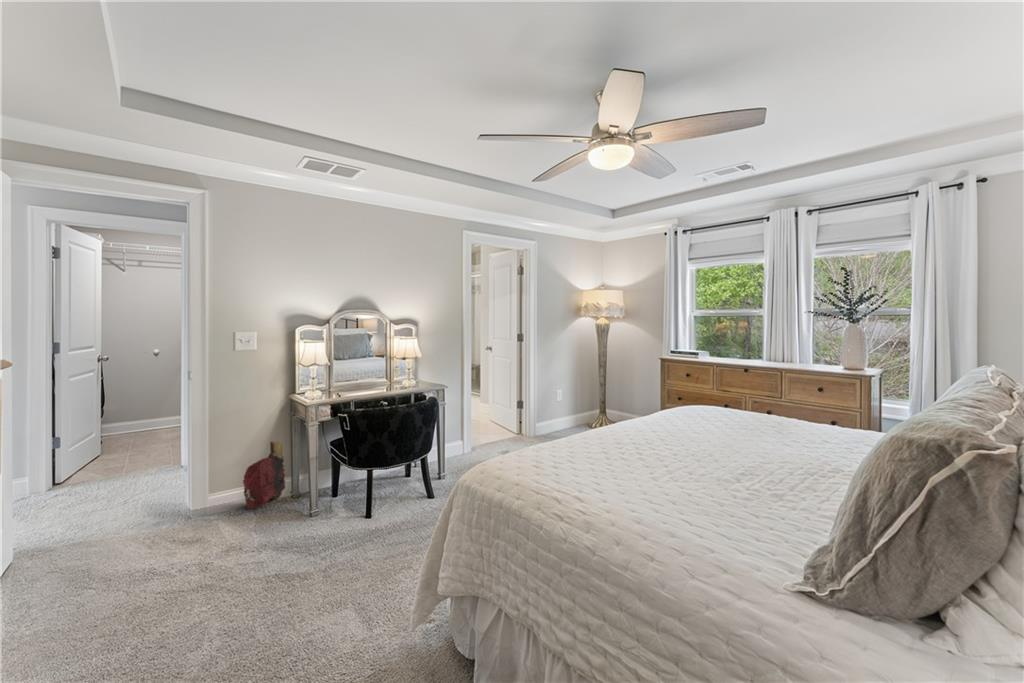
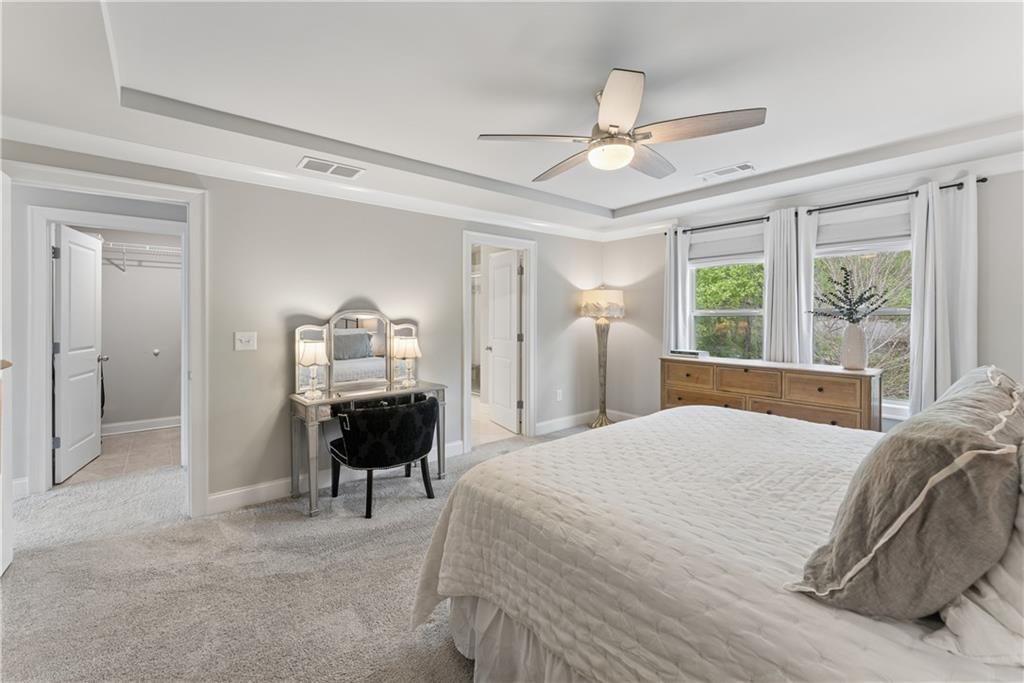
- baseball cap [242,441,286,511]
